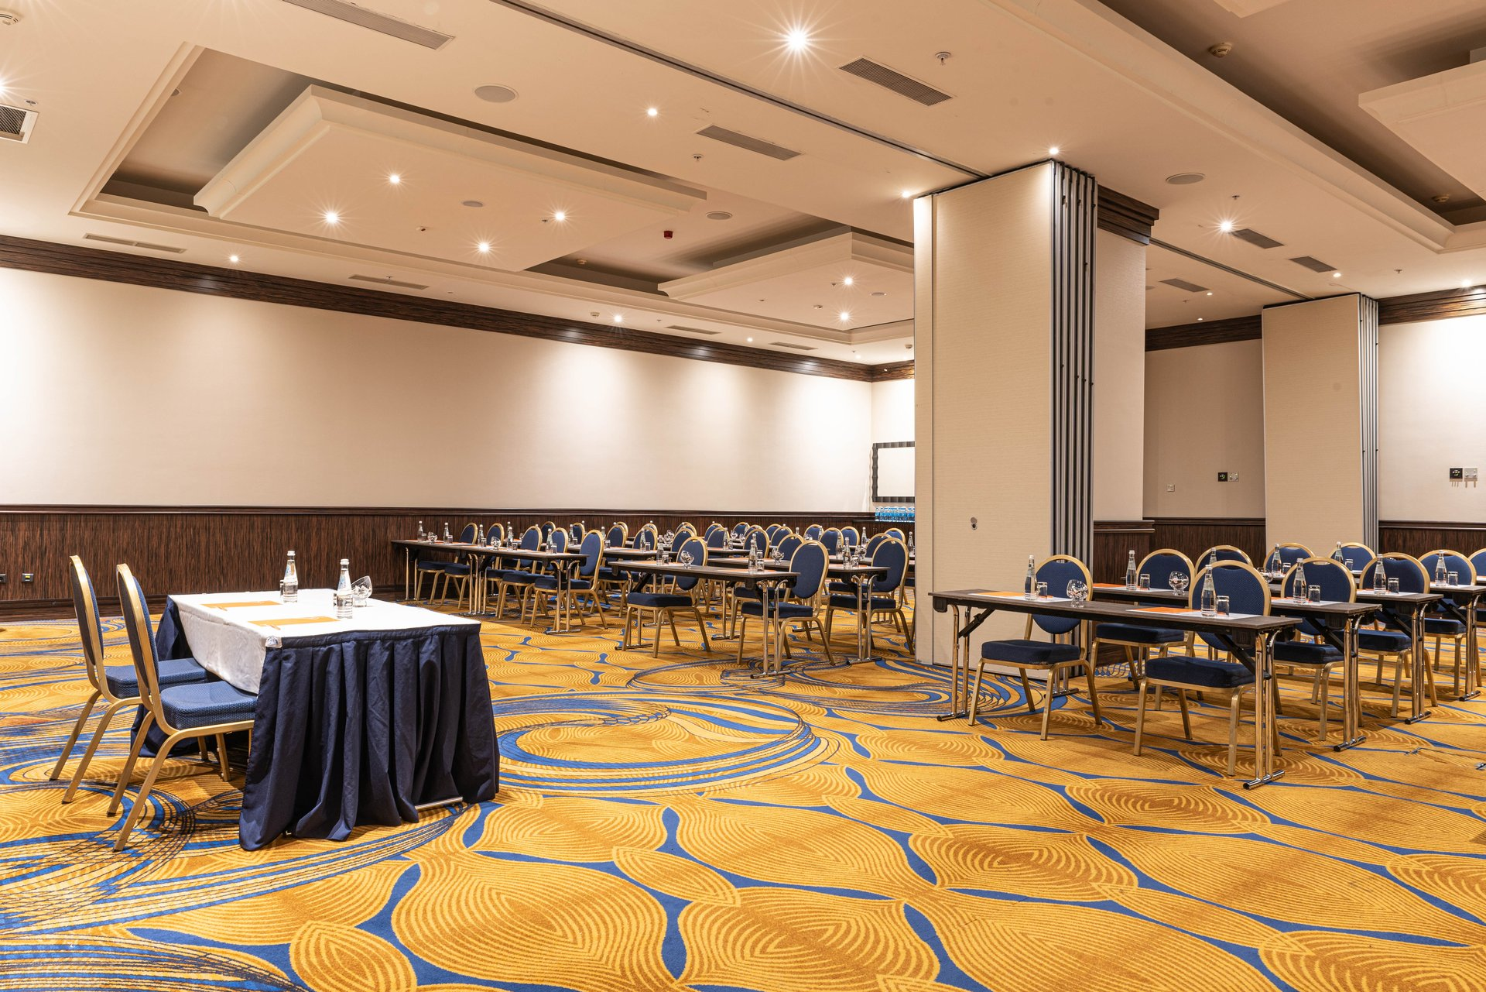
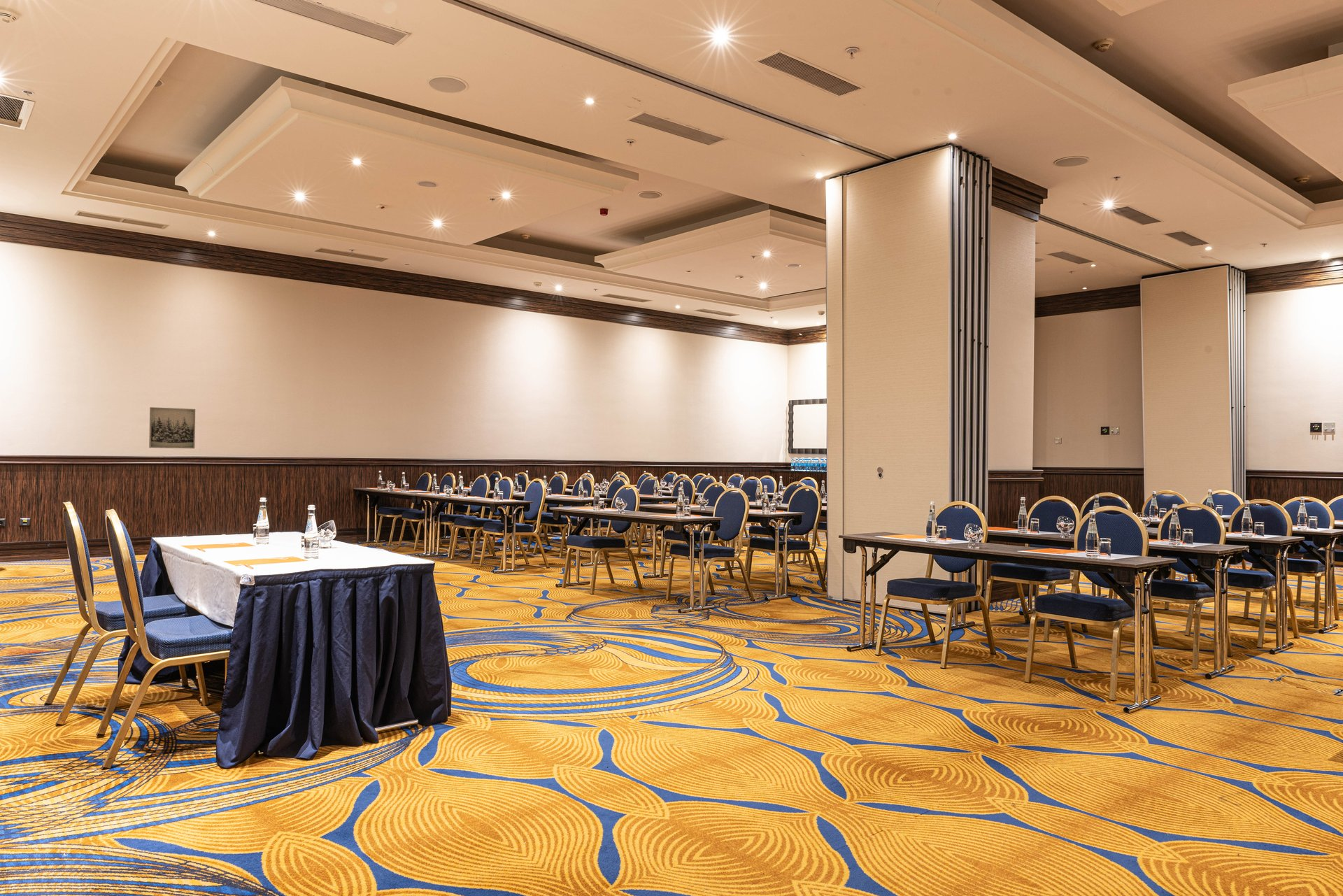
+ wall art [148,406,196,449]
